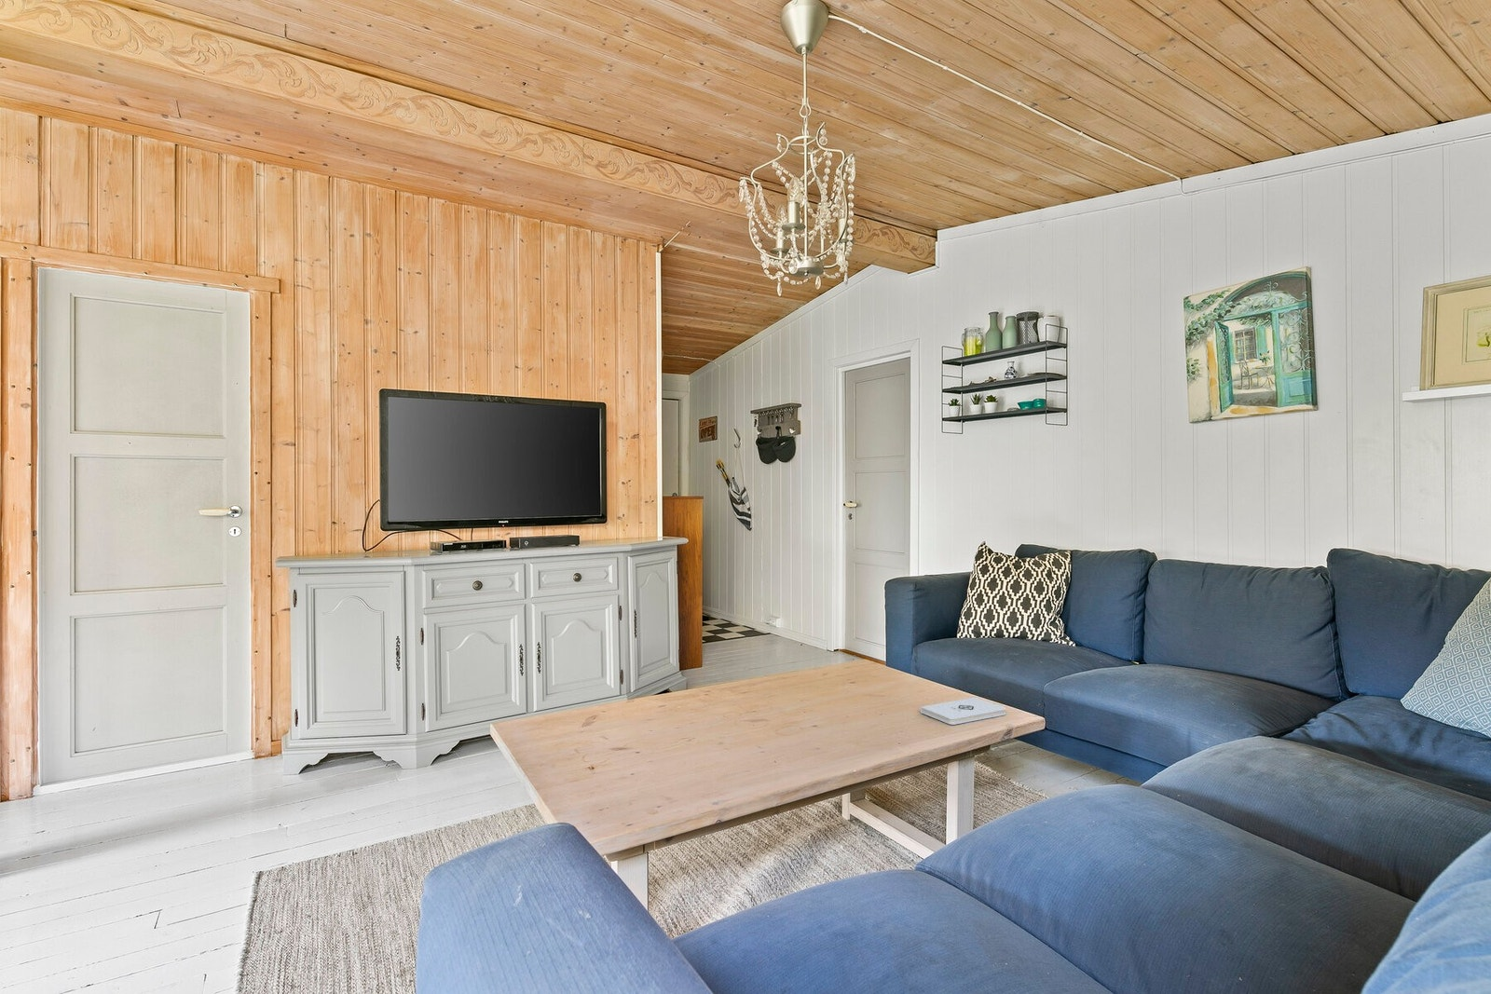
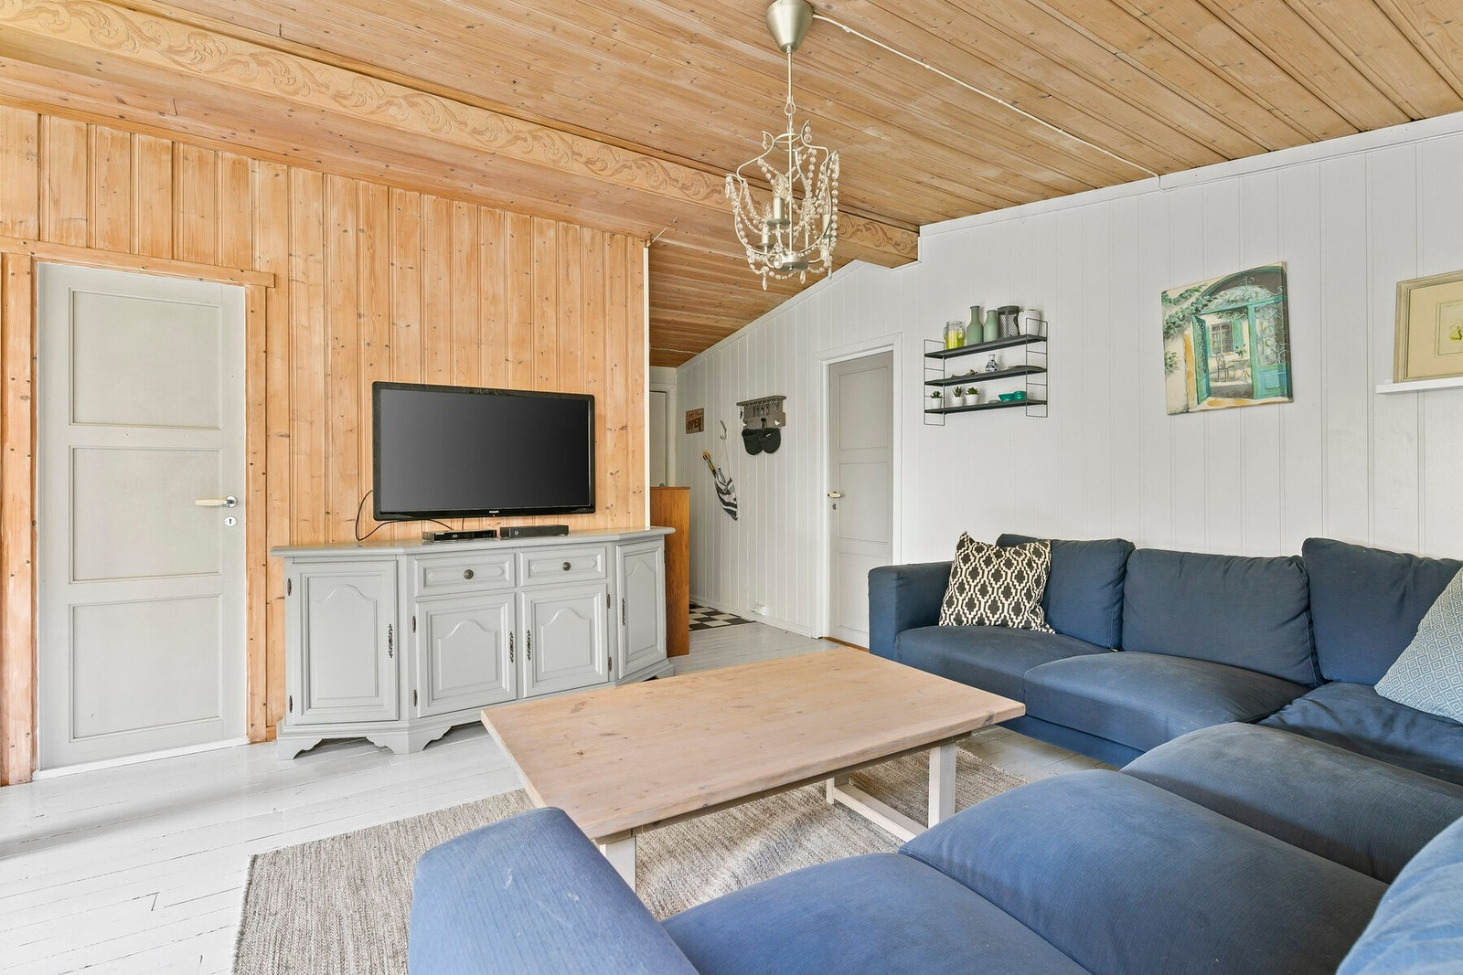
- notepad [920,697,1006,726]
